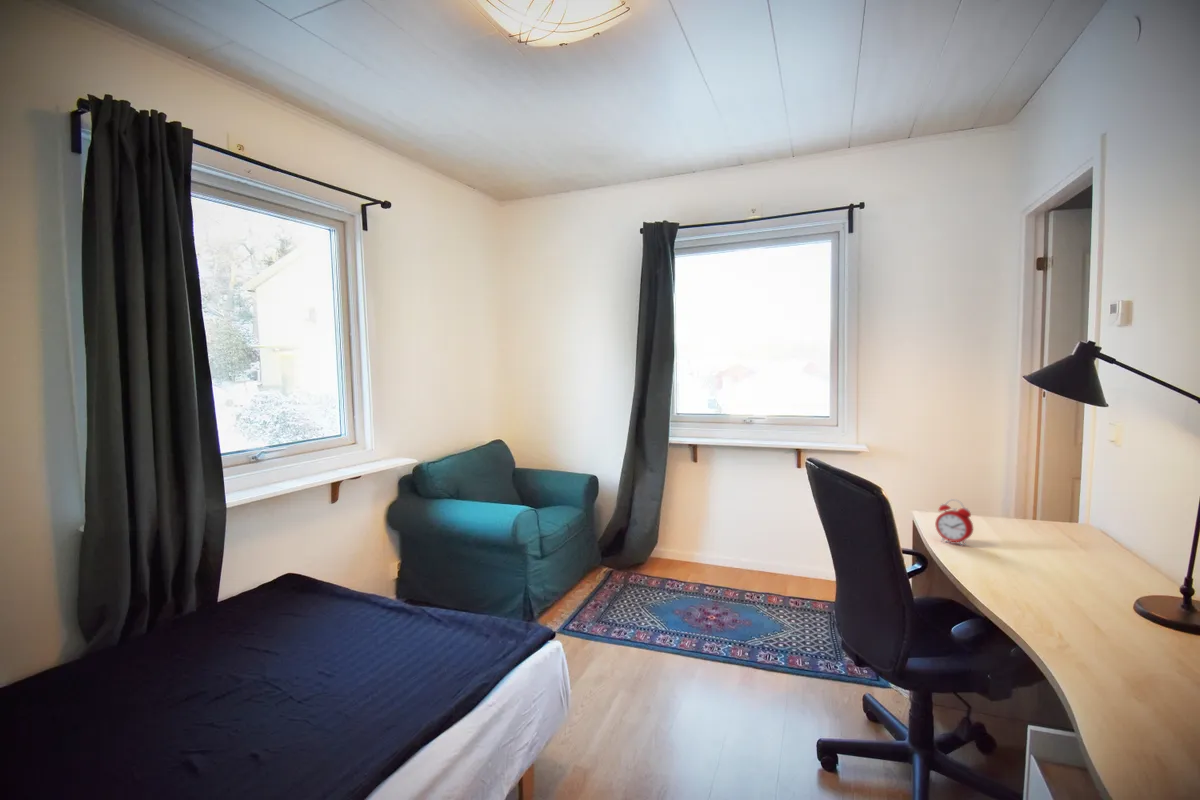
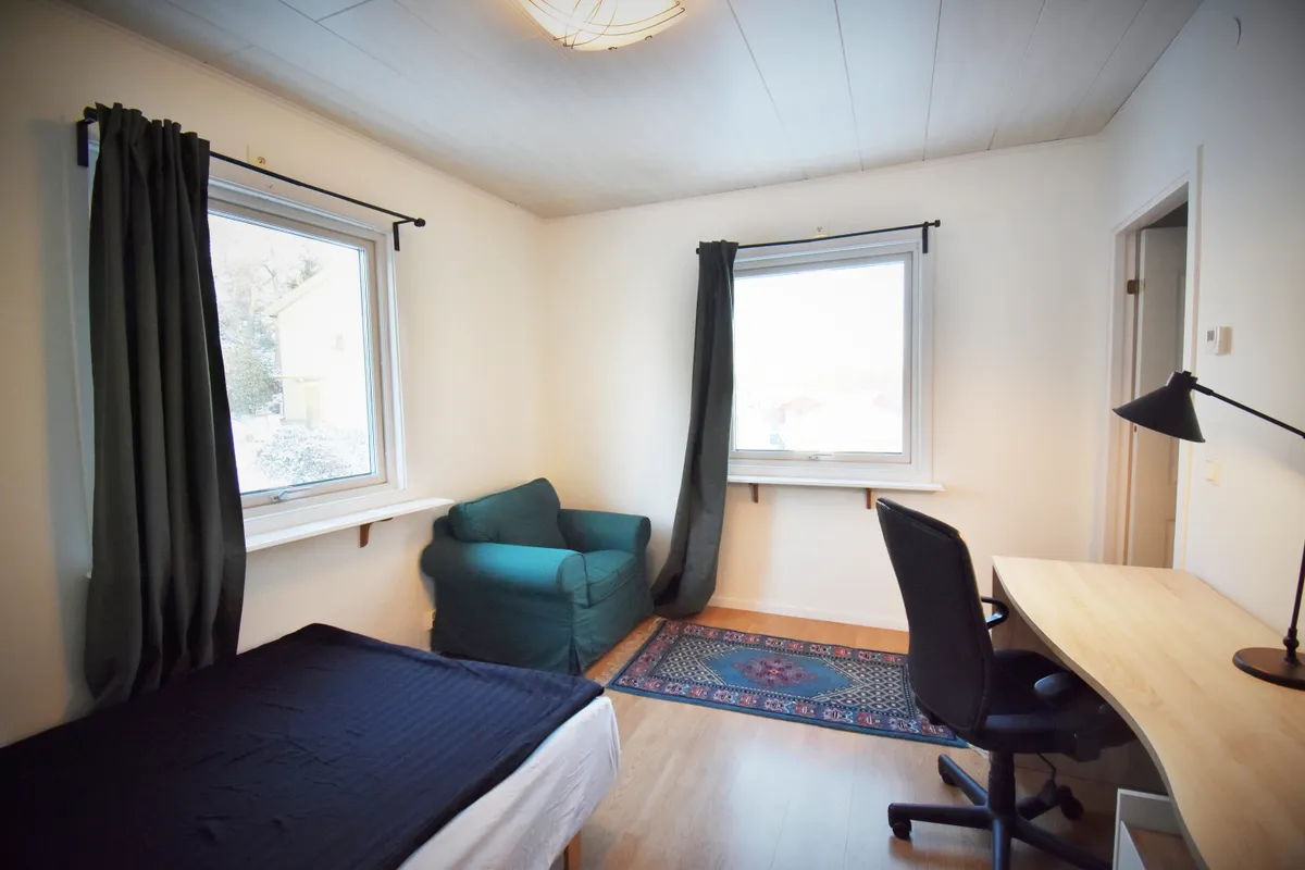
- alarm clock [934,498,974,547]
